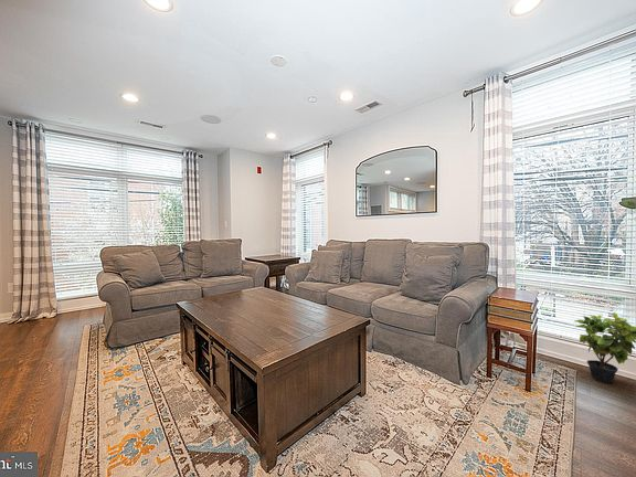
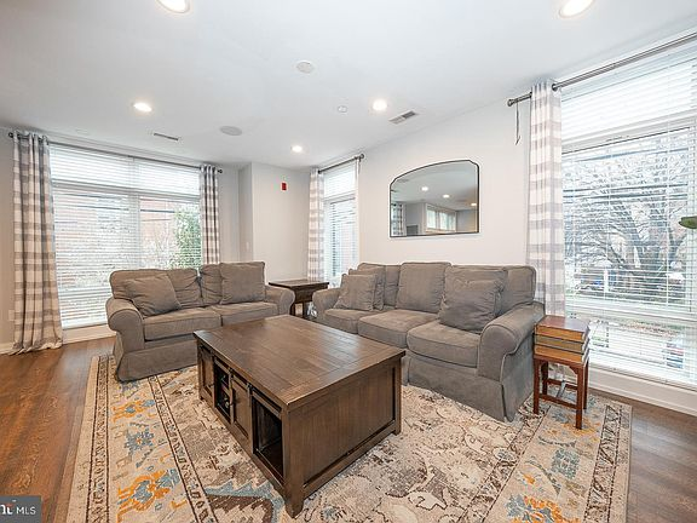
- potted plant [574,311,636,384]
